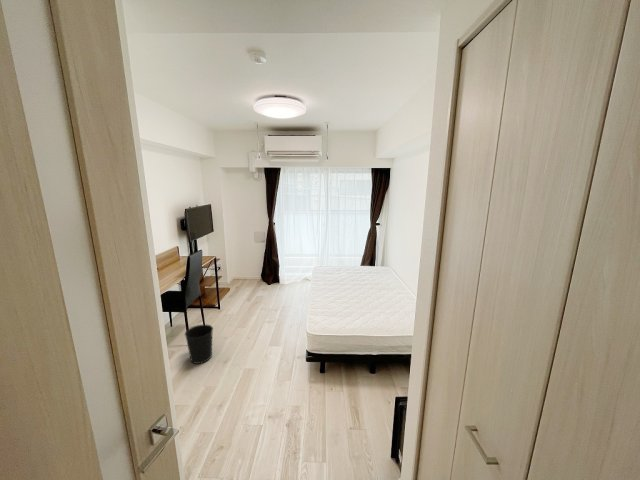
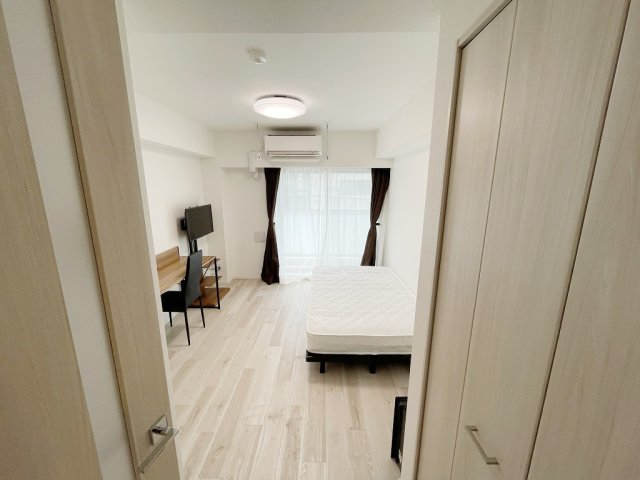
- wastebasket [184,323,214,365]
